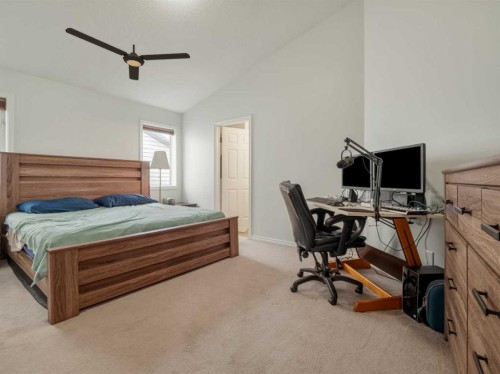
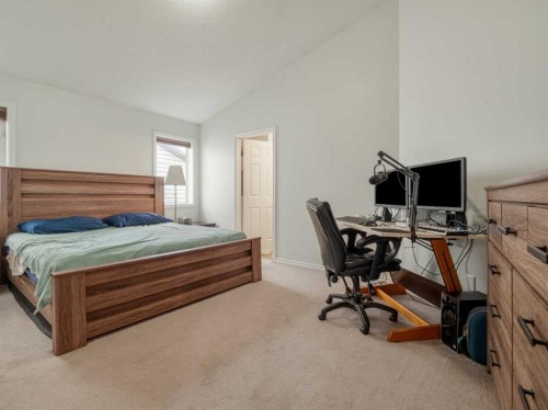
- ceiling fan [64,27,191,81]
